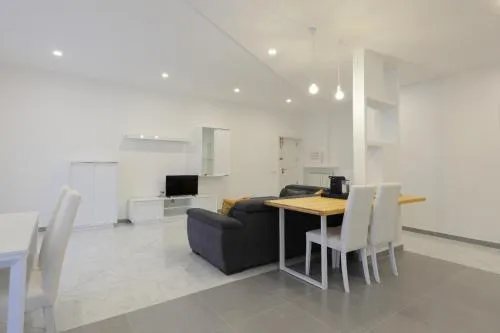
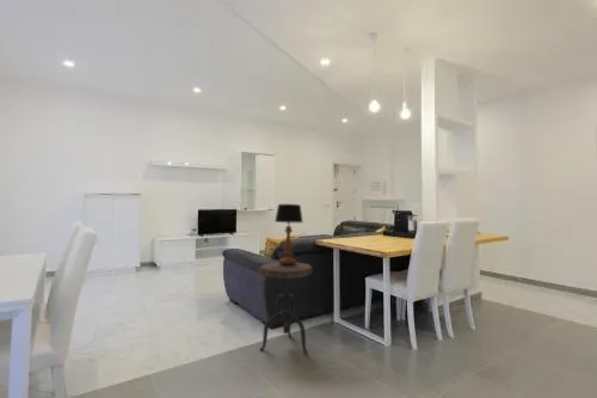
+ side table [258,261,313,354]
+ table lamp [273,203,303,264]
